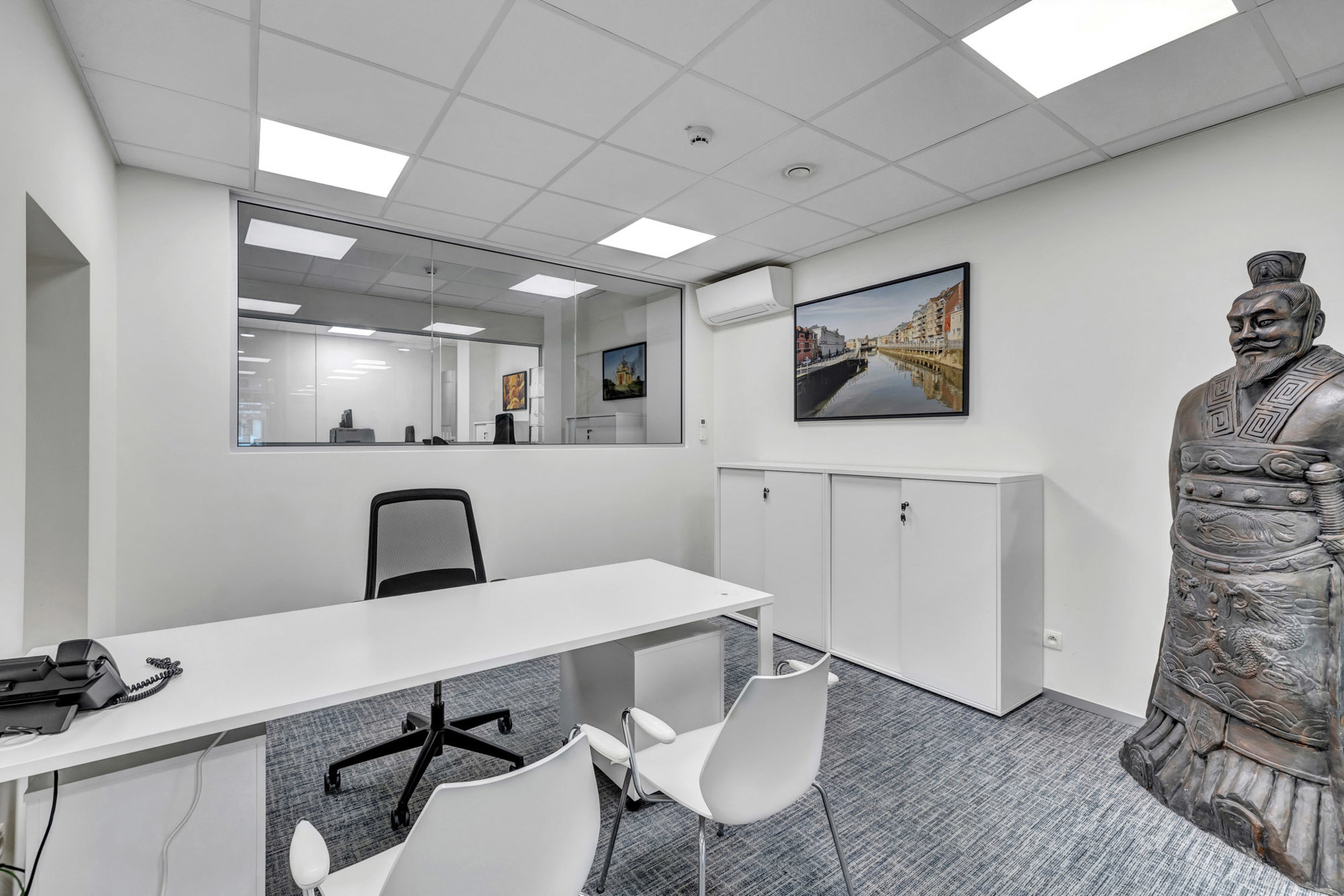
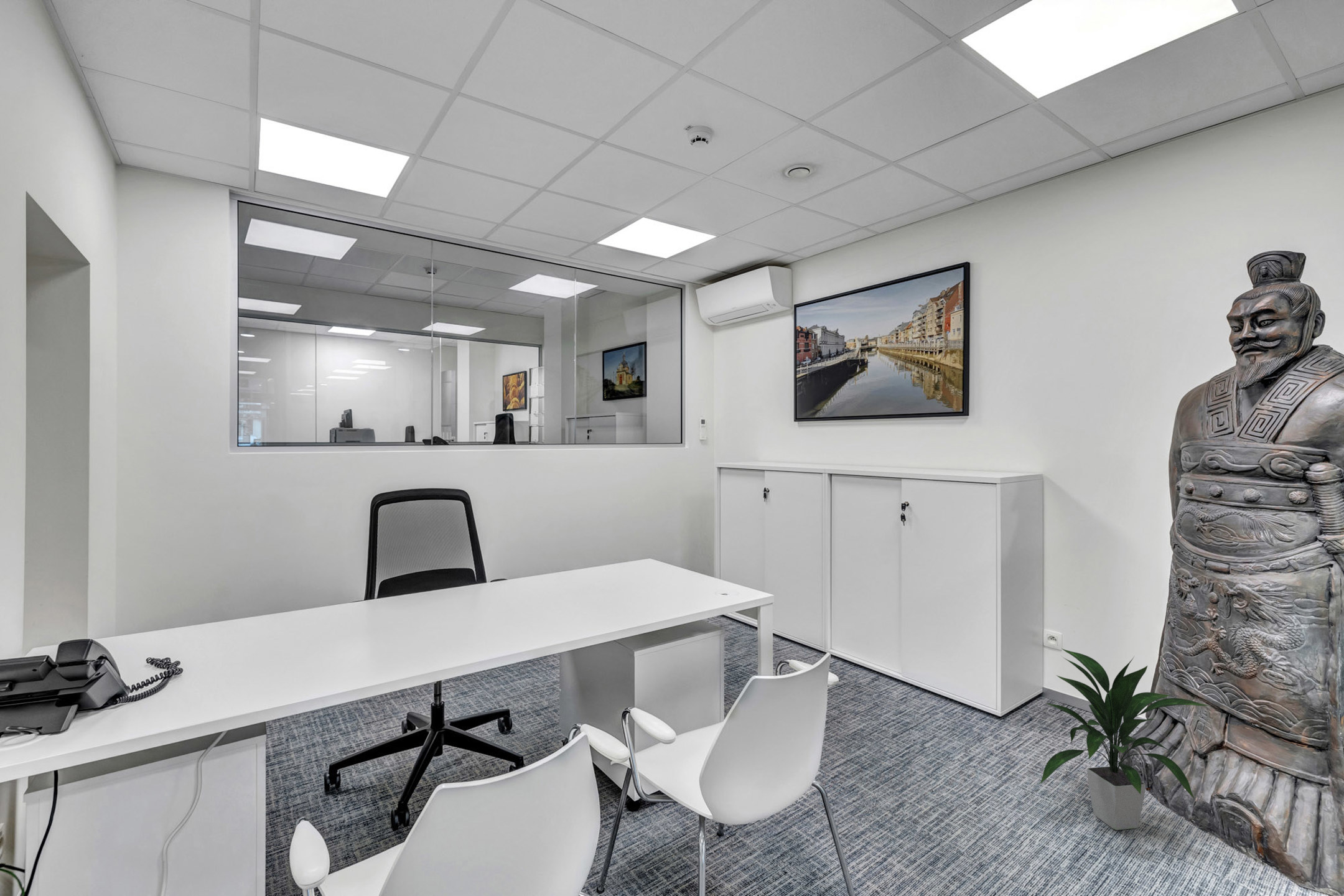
+ indoor plant [1039,648,1209,831]
